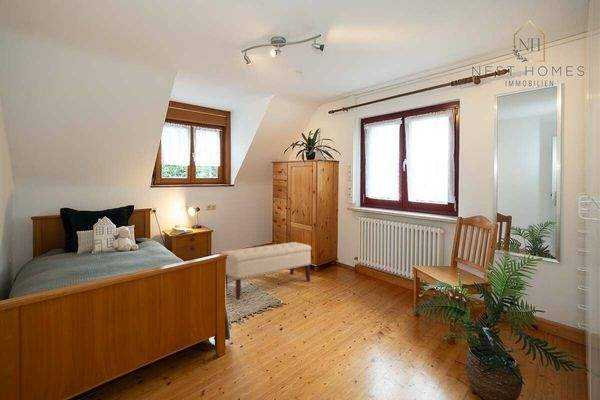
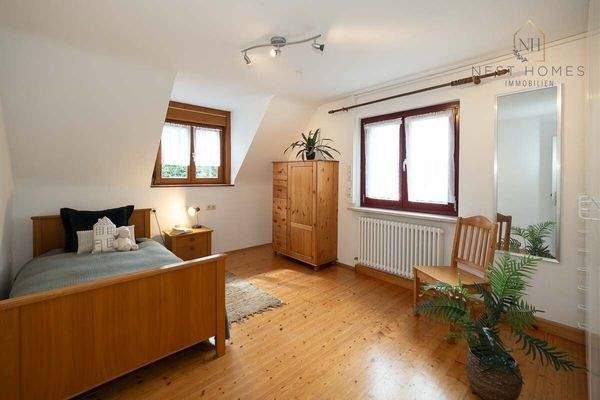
- bench [220,241,312,301]
